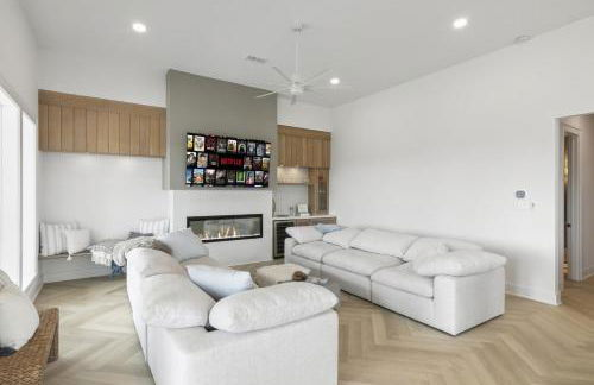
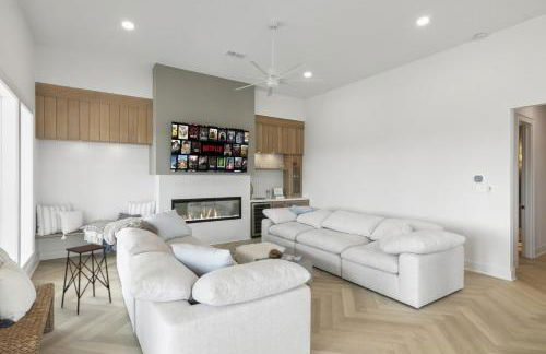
+ side table [60,243,112,316]
